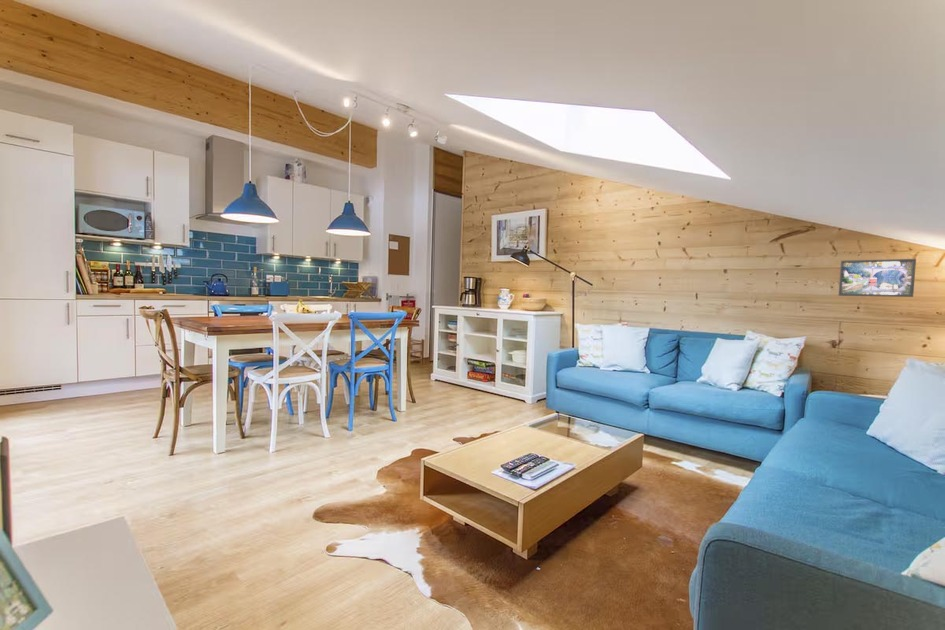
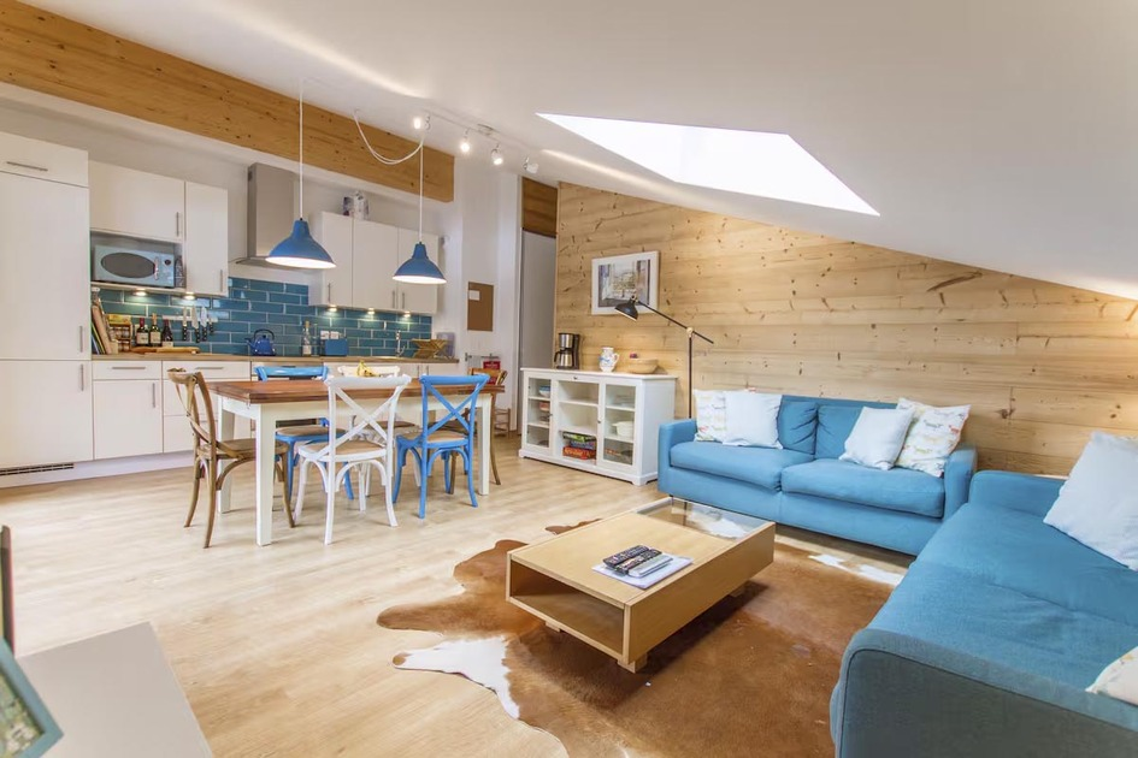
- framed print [838,258,917,298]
